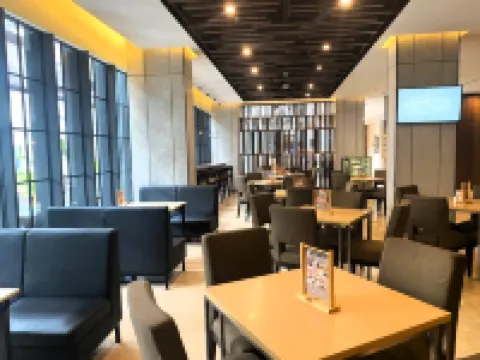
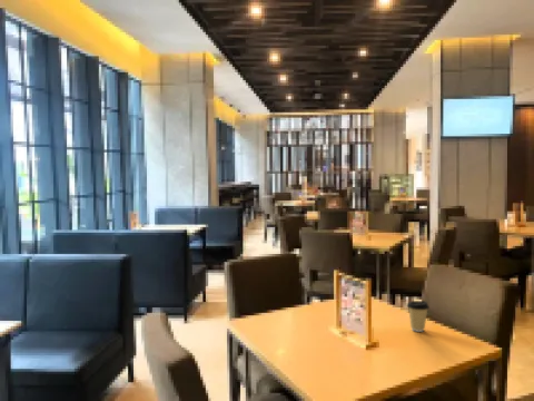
+ coffee cup [406,300,431,333]
